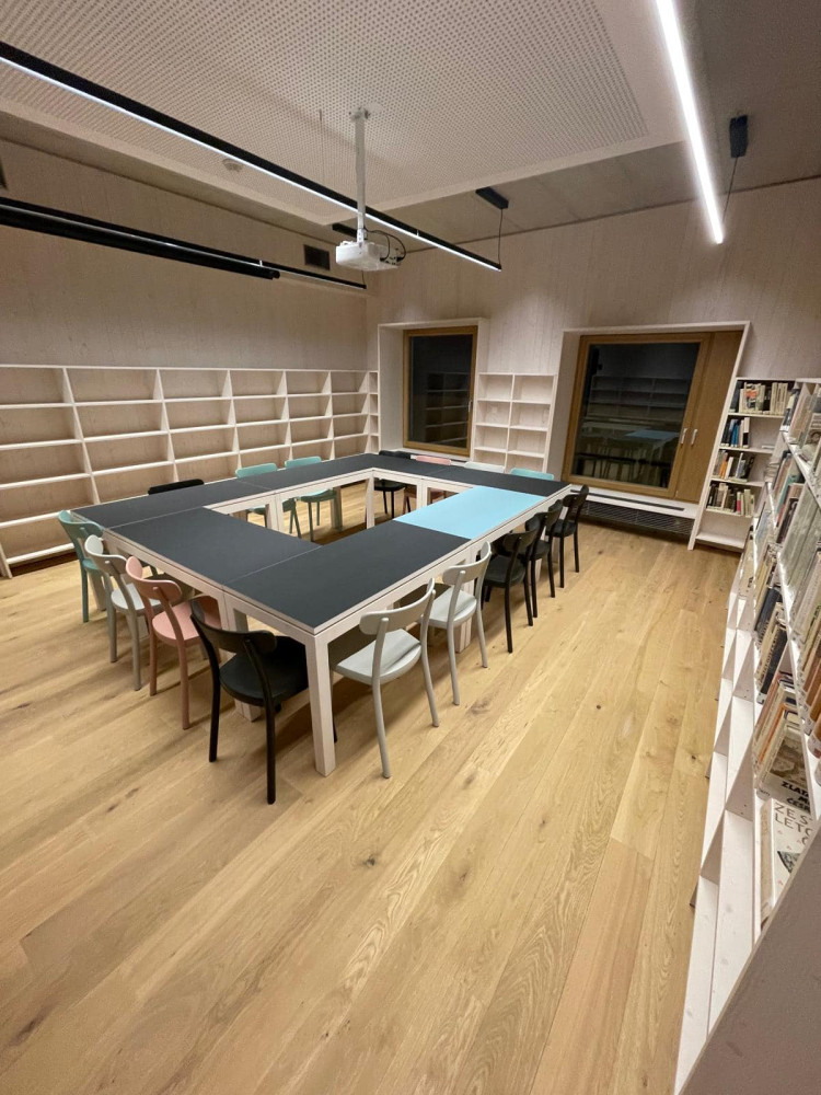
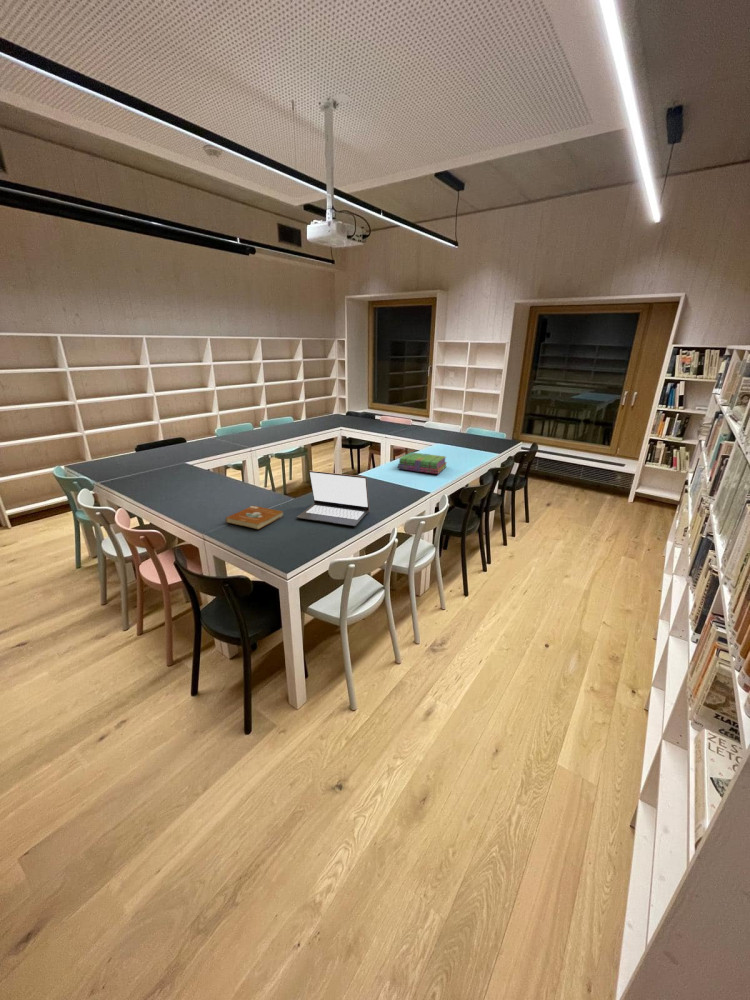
+ stack of books [397,451,448,475]
+ laptop [295,470,370,527]
+ book [225,505,284,530]
